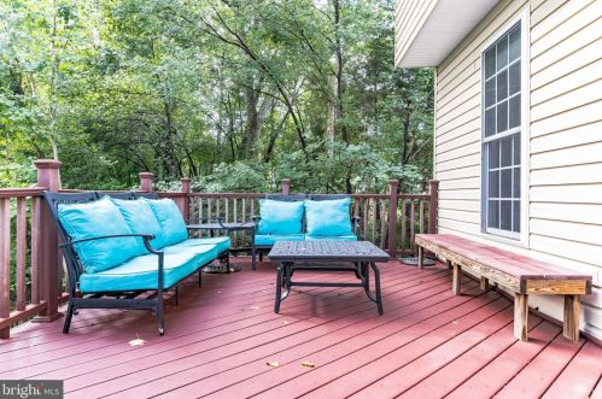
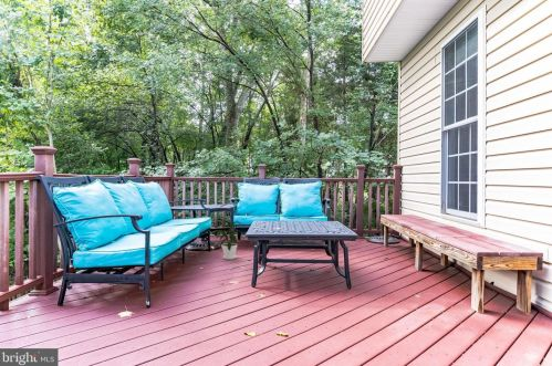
+ house plant [210,217,243,261]
